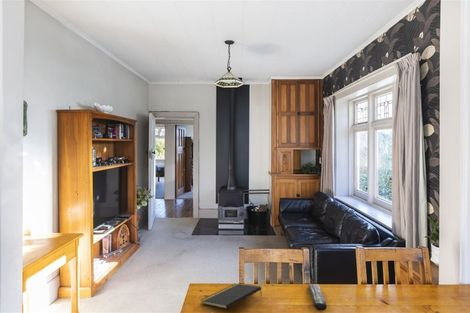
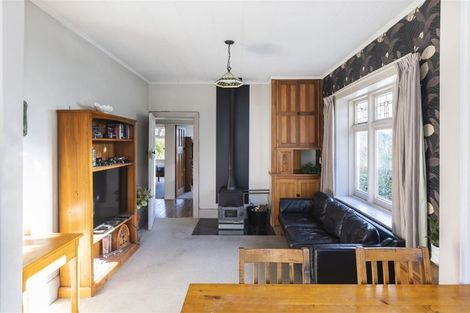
- remote control [307,283,327,311]
- notepad [199,282,263,310]
